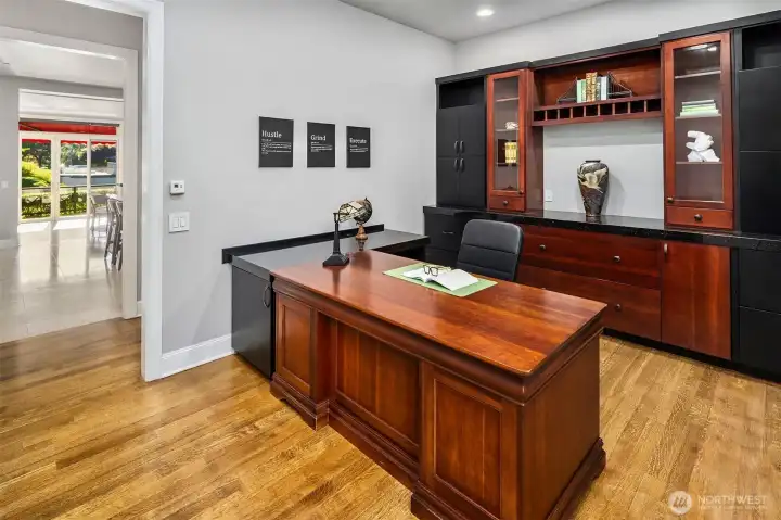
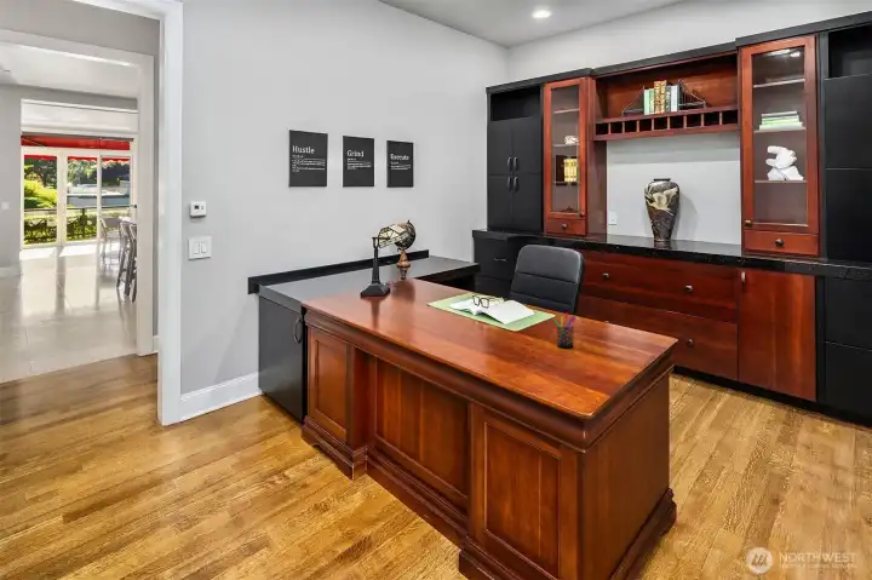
+ pen holder [552,311,576,348]
